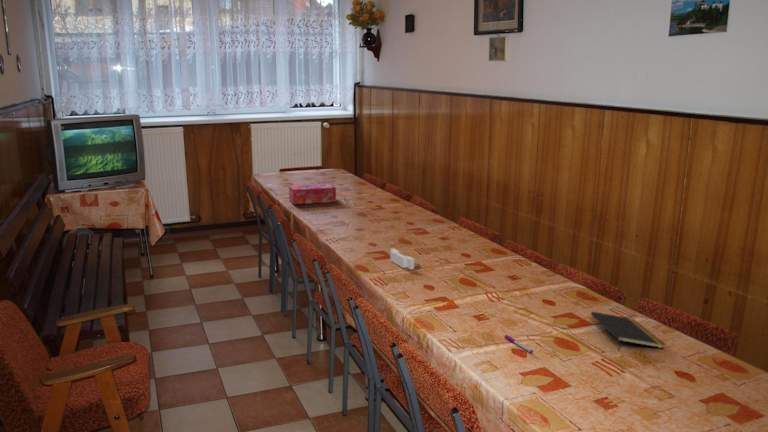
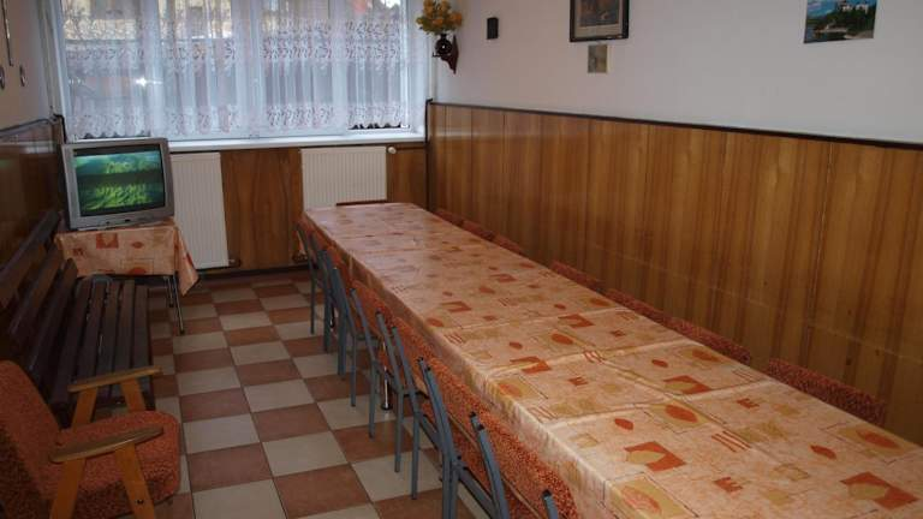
- notepad [590,311,666,351]
- pen [504,334,534,354]
- architectural model [389,248,420,271]
- tissue box [288,183,337,205]
